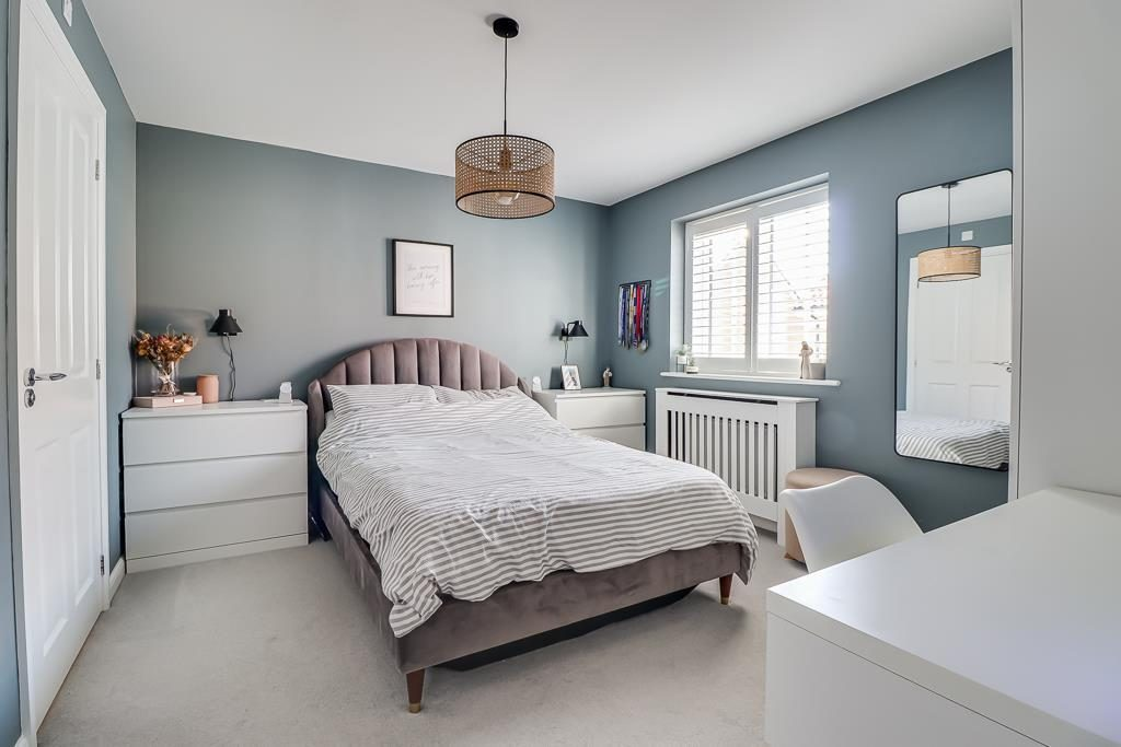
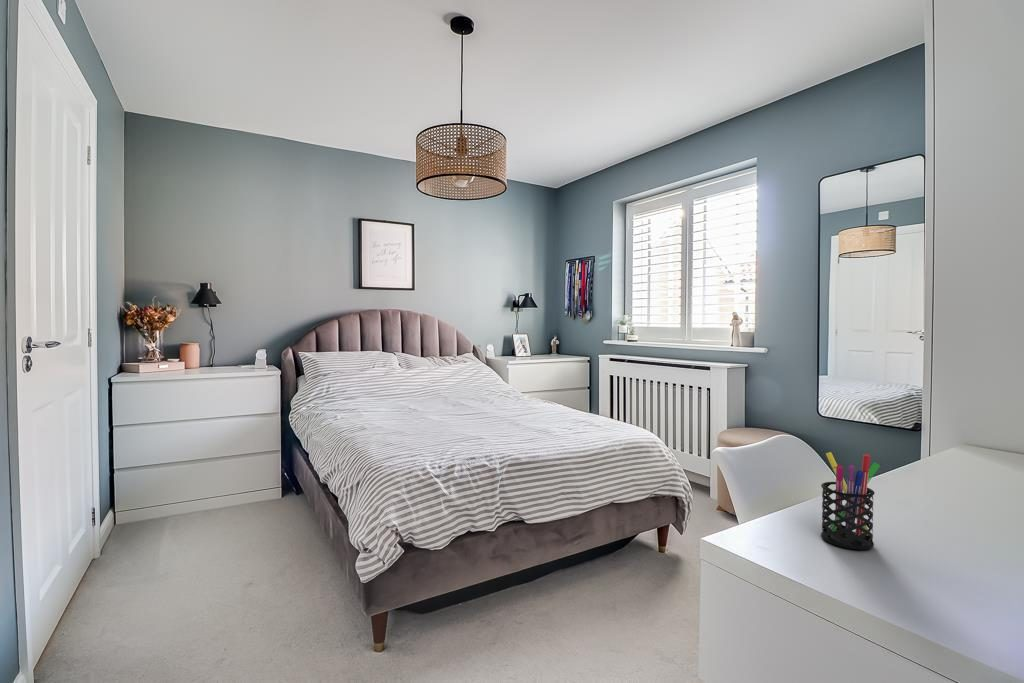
+ pen holder [820,451,881,550]
